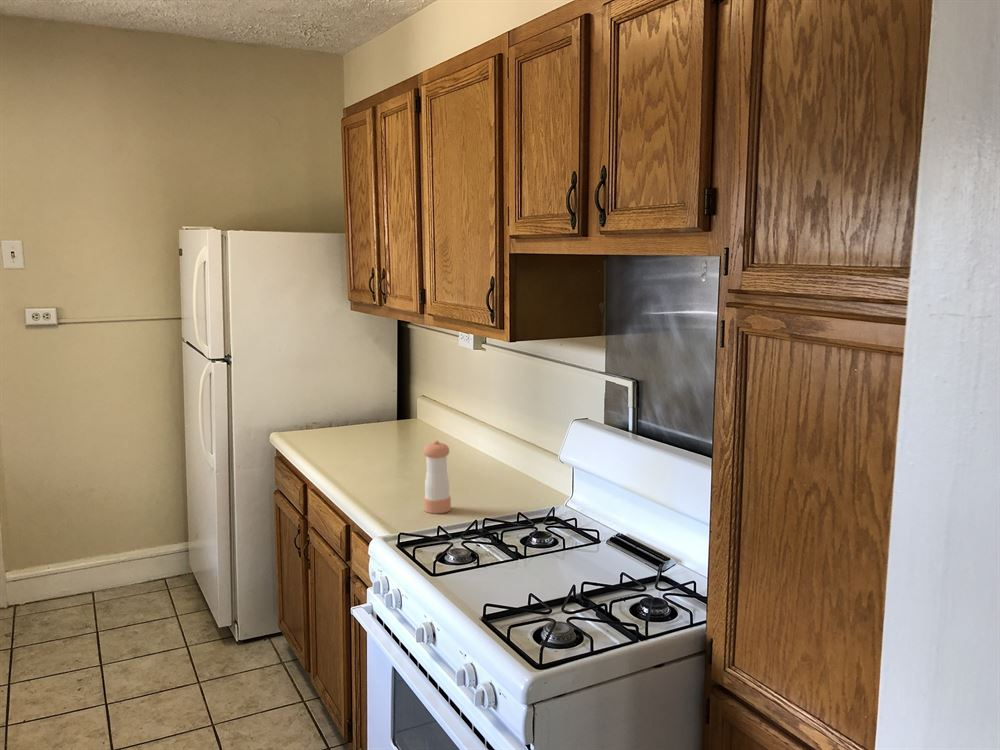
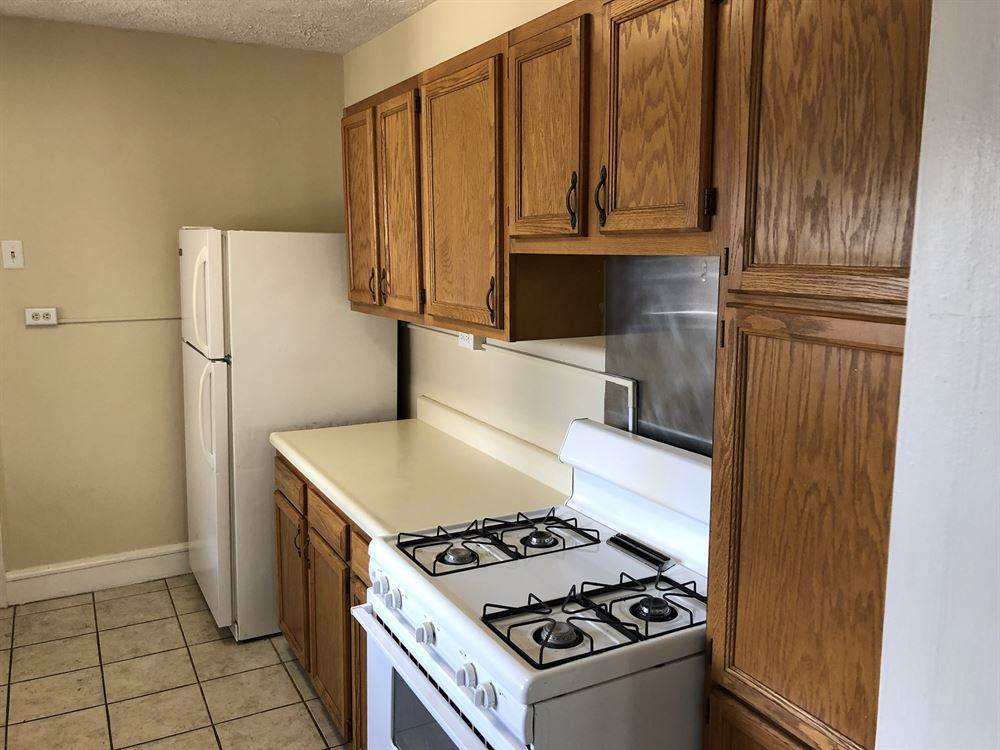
- pepper shaker [422,440,452,515]
